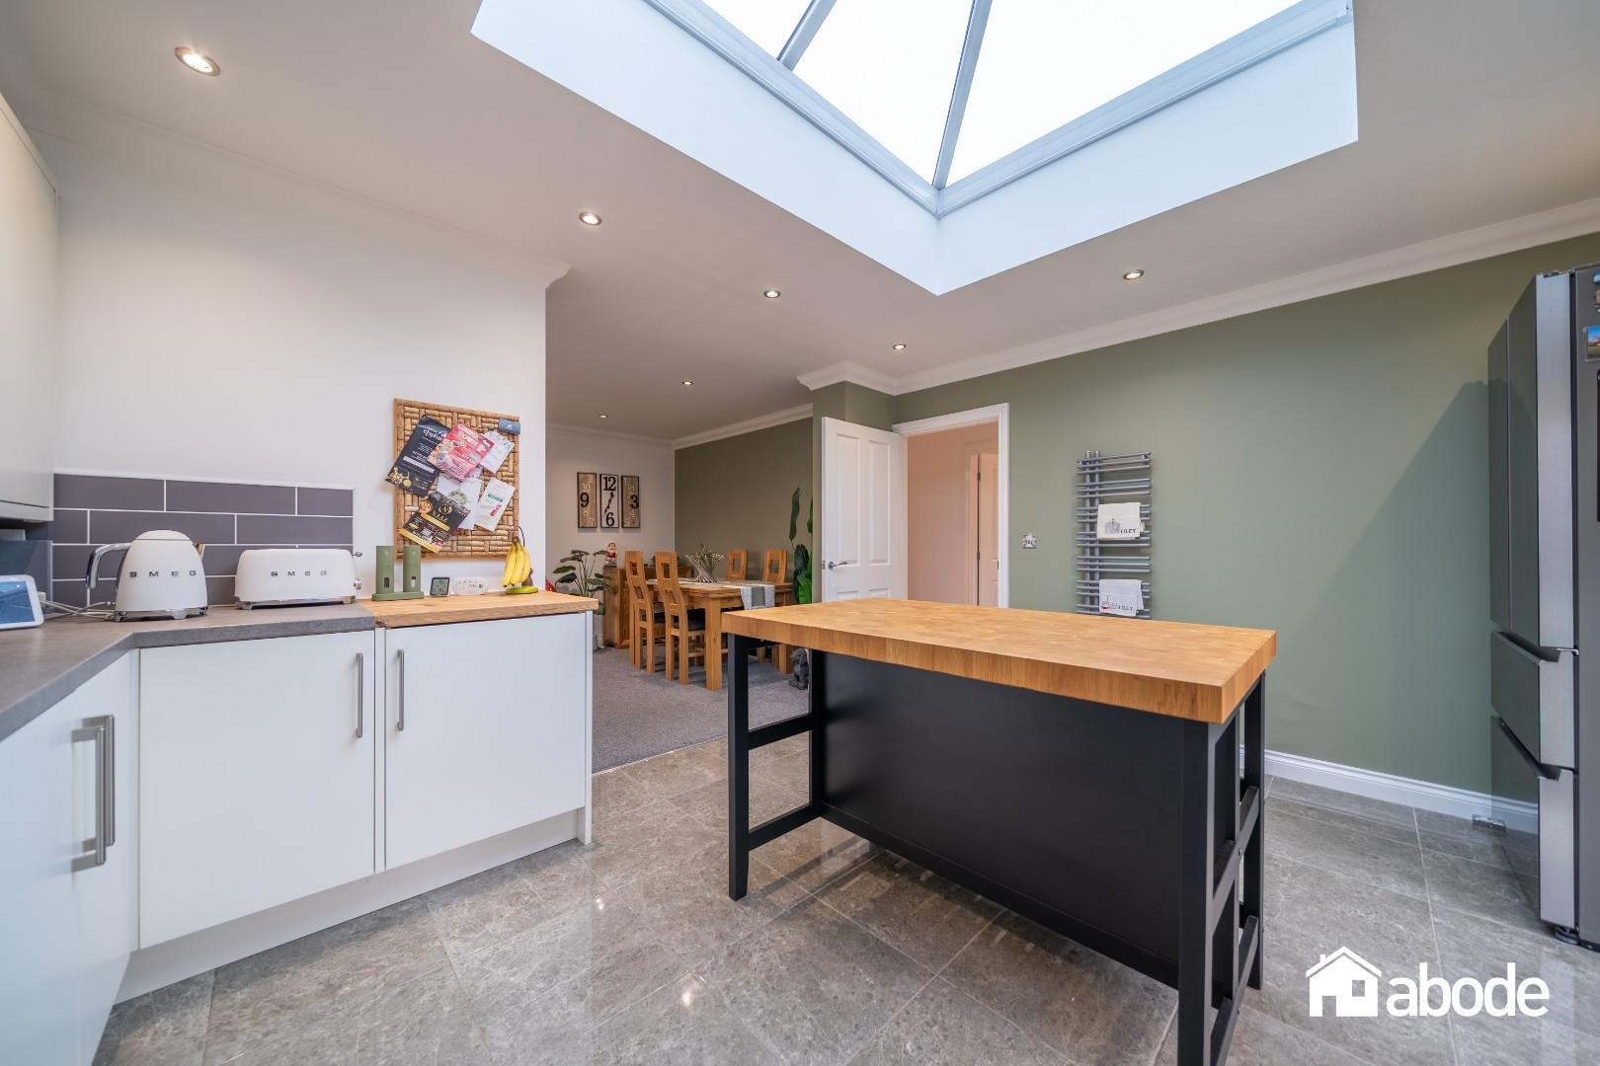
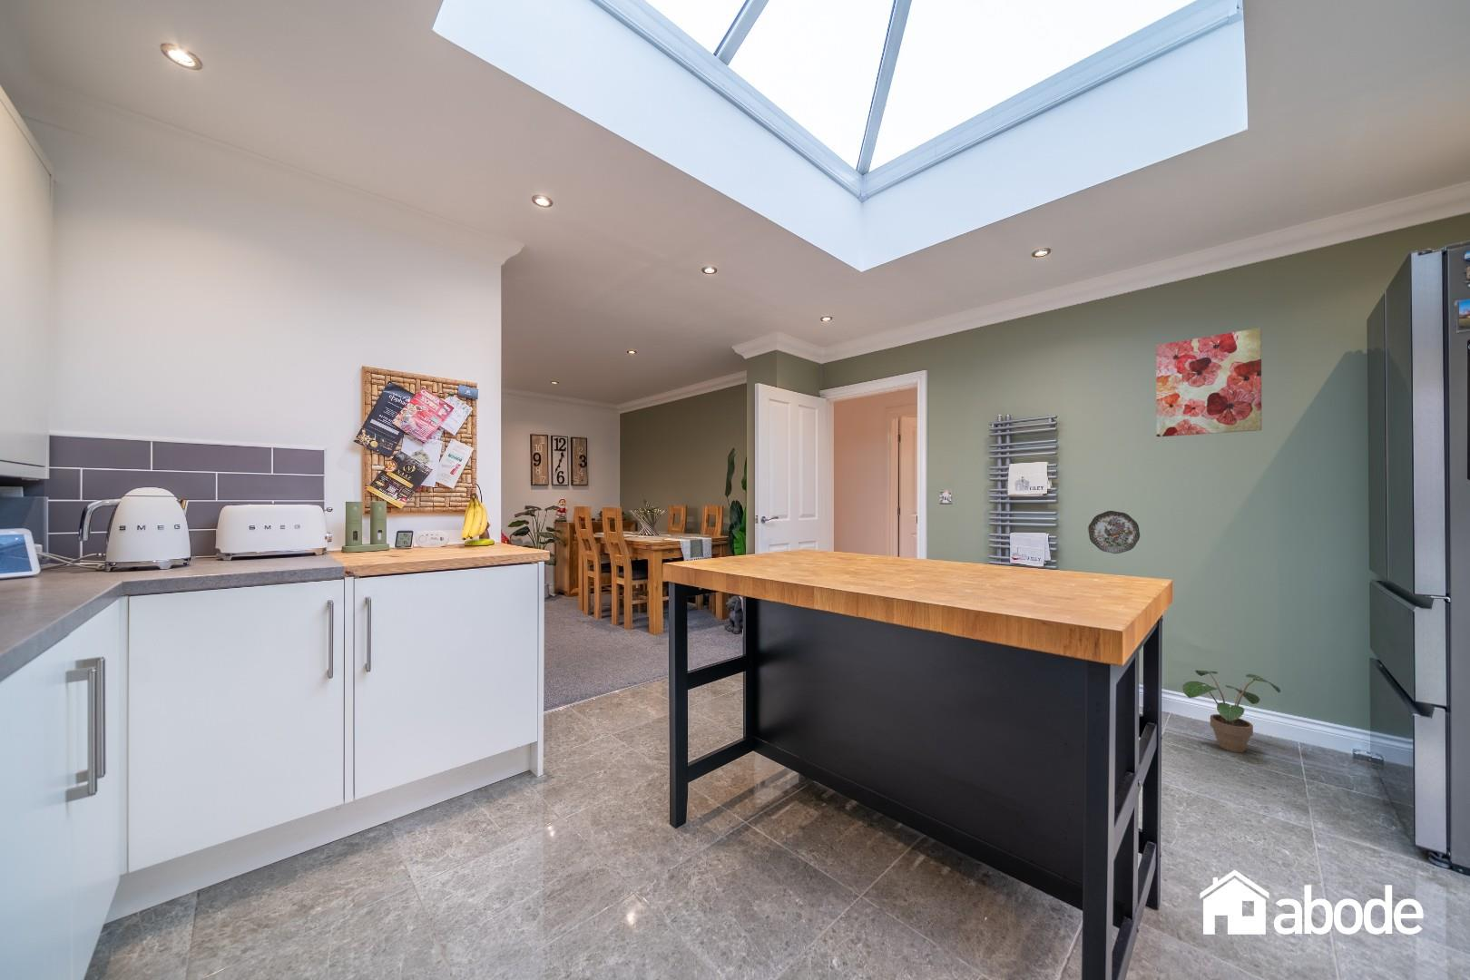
+ wall art [1155,327,1262,438]
+ potted plant [1181,669,1281,754]
+ decorative plate [1087,510,1141,555]
